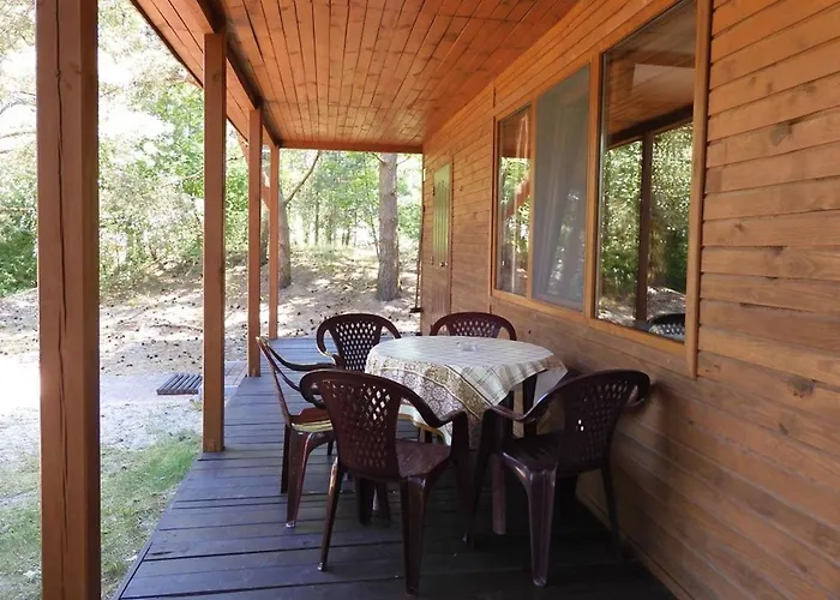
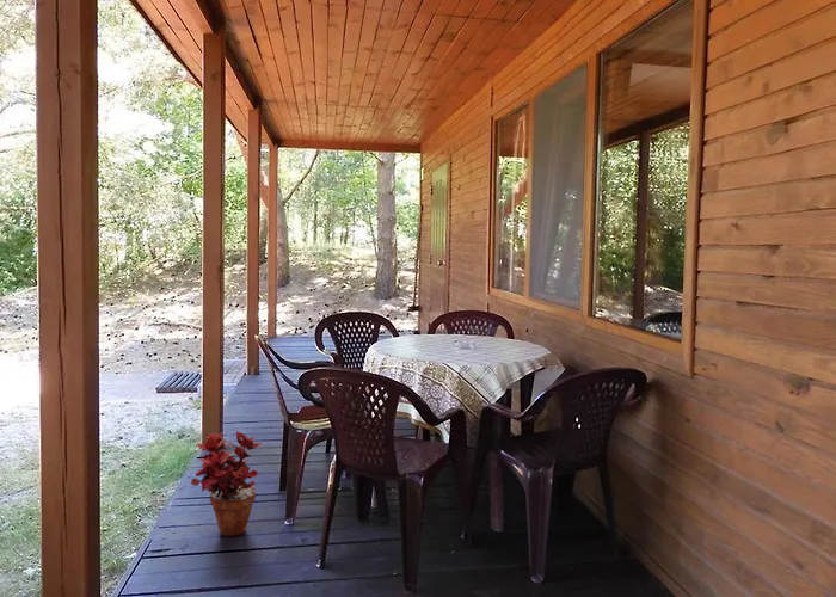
+ potted plant [190,430,263,537]
